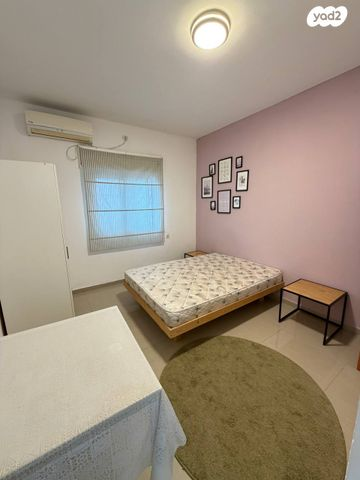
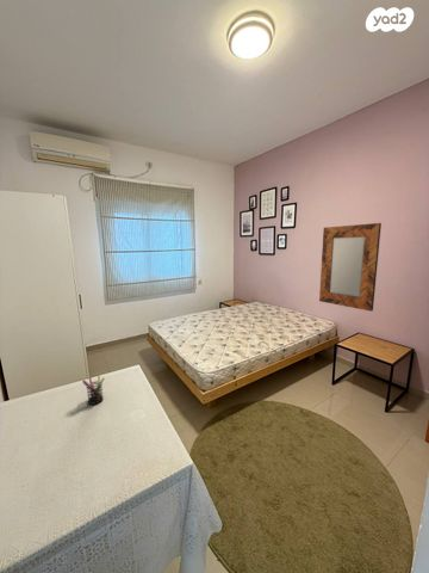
+ pen holder [81,371,106,406]
+ home mirror [318,222,383,313]
